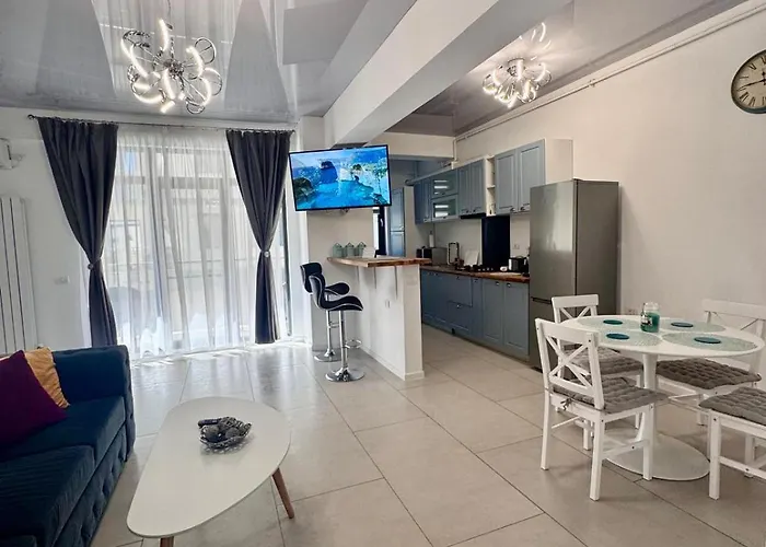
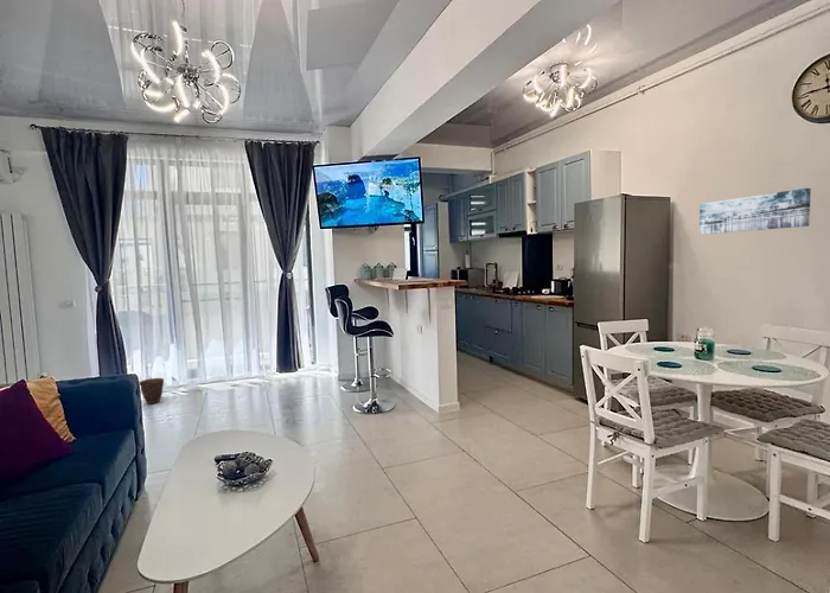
+ wall art [698,187,812,236]
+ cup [139,377,165,406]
